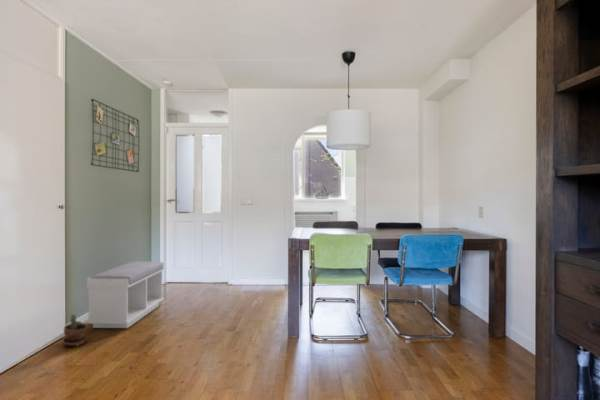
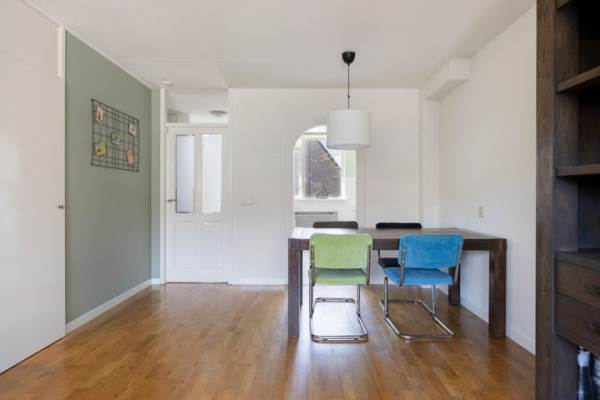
- bench [86,260,165,329]
- potted plant [61,313,88,347]
